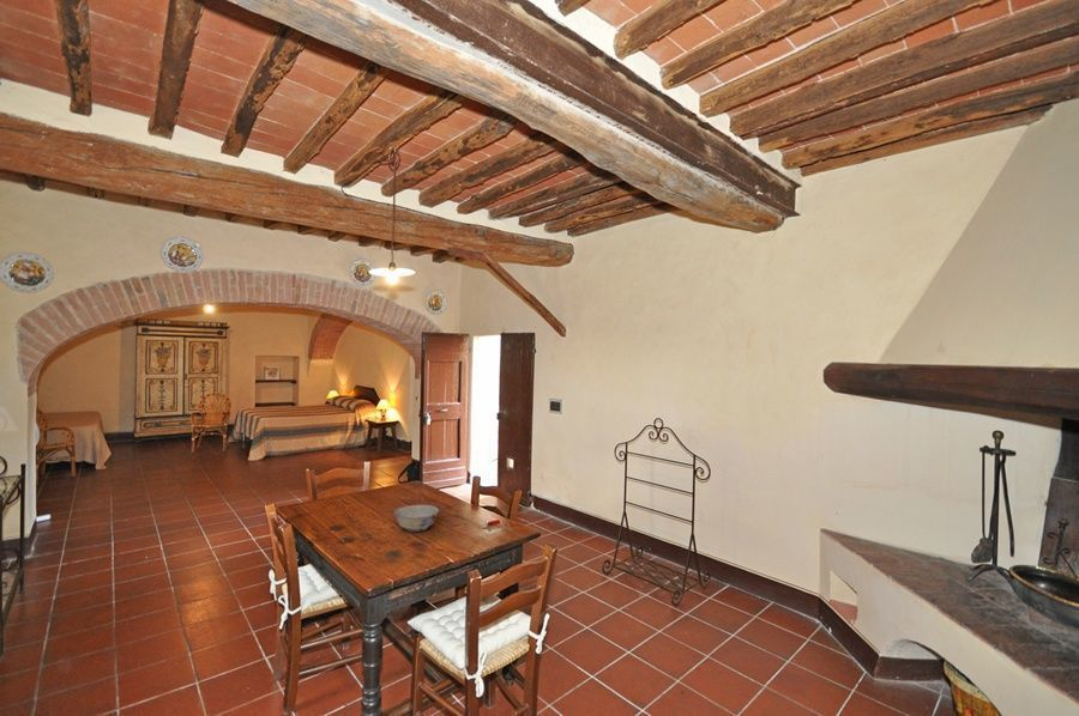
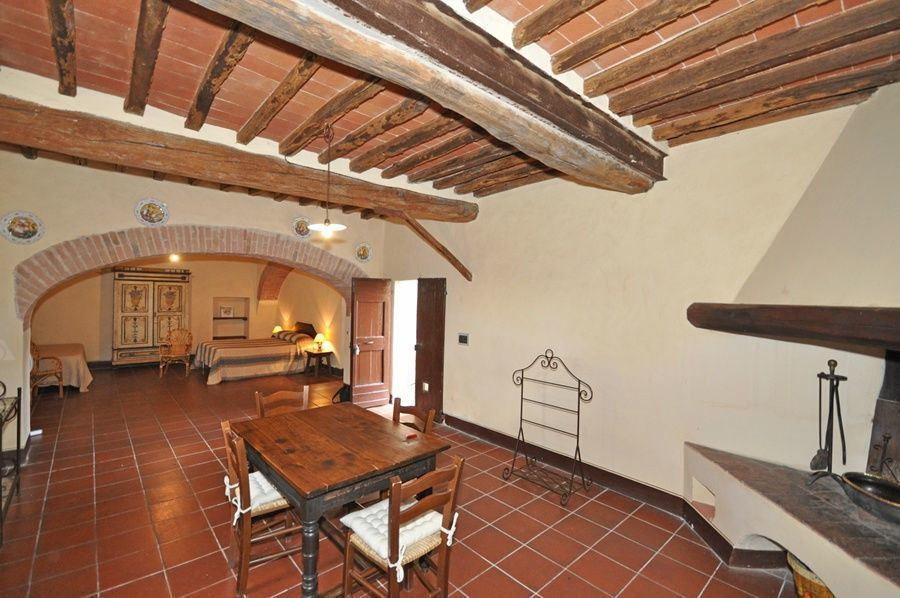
- ceramic bowl [393,504,440,533]
